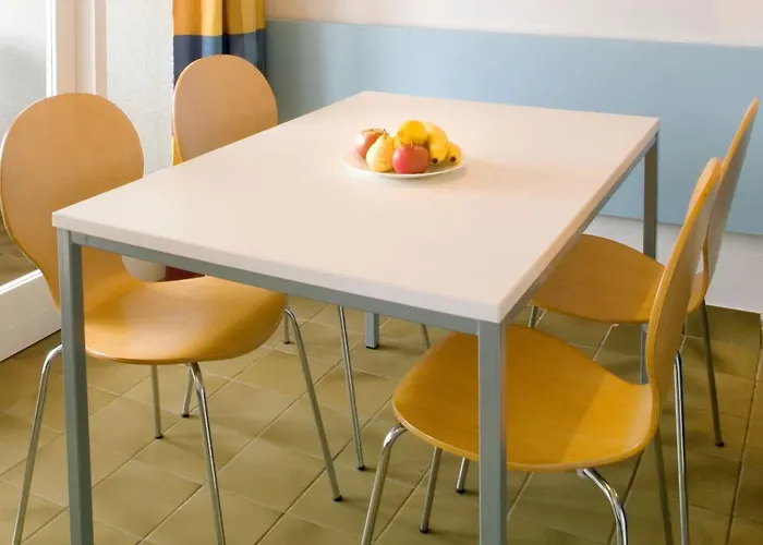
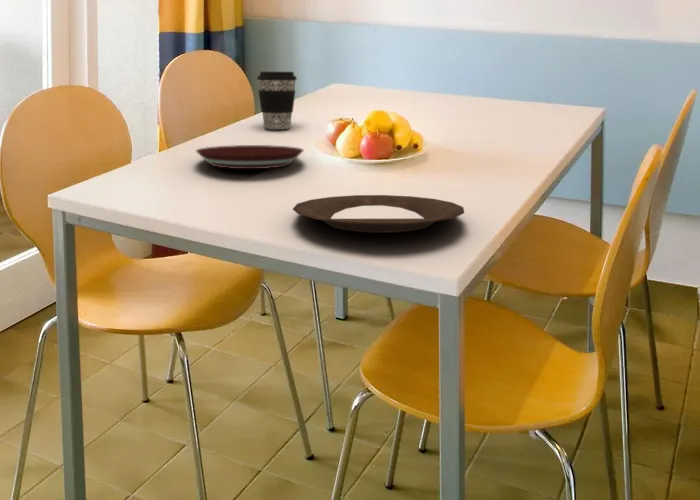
+ plate [195,144,305,170]
+ plate [292,194,465,234]
+ coffee cup [256,71,298,130]
